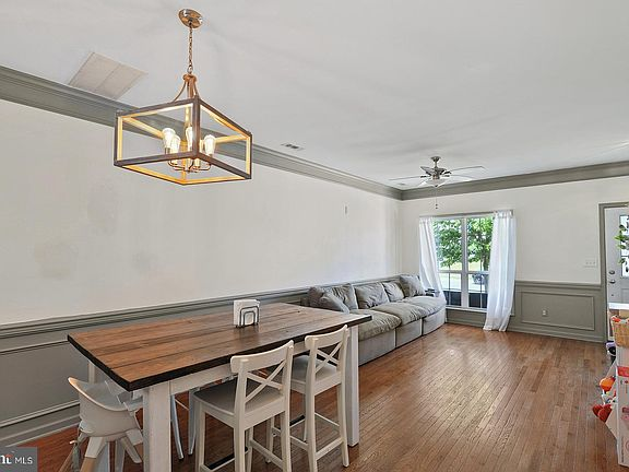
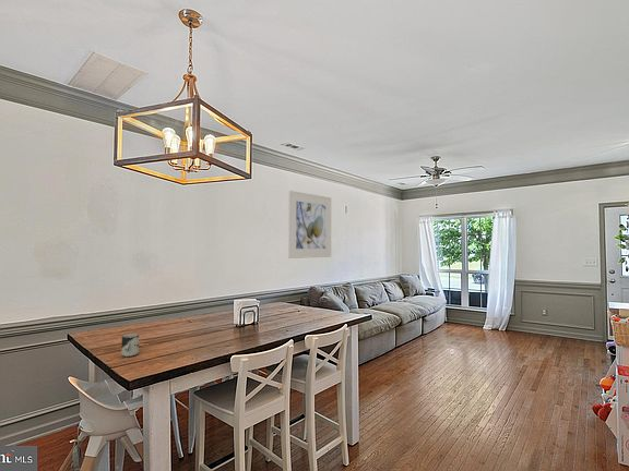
+ cup [120,333,140,358]
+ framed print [287,190,332,259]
